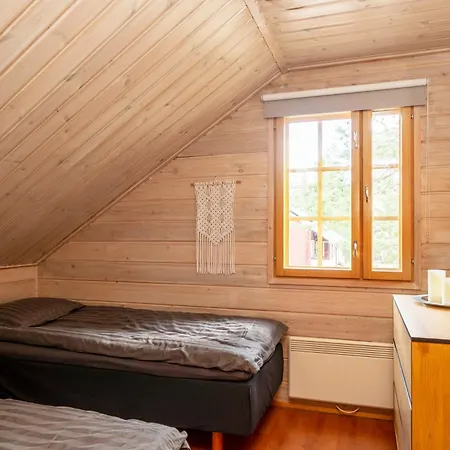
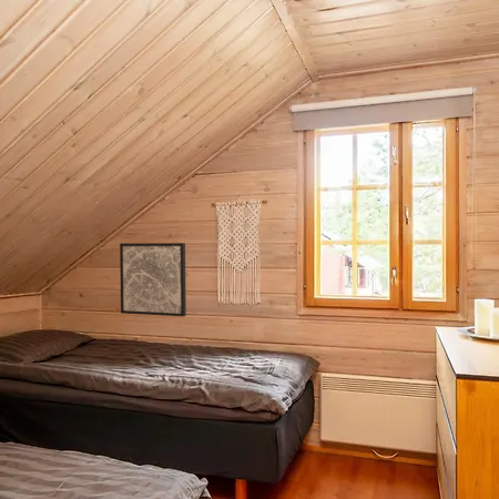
+ wall art [119,242,187,318]
